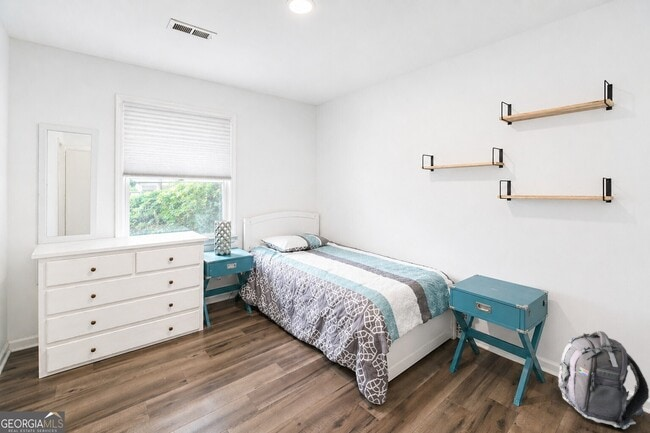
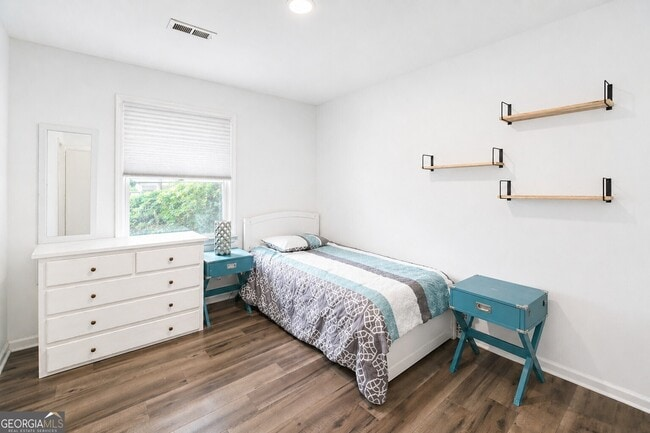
- backpack [557,330,650,430]
